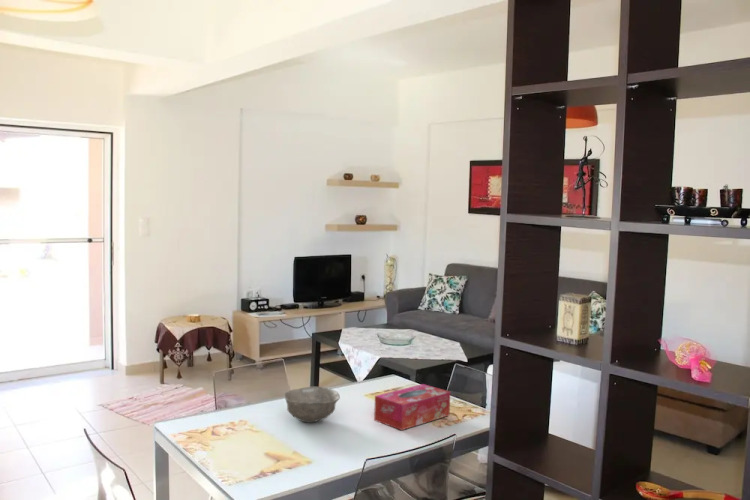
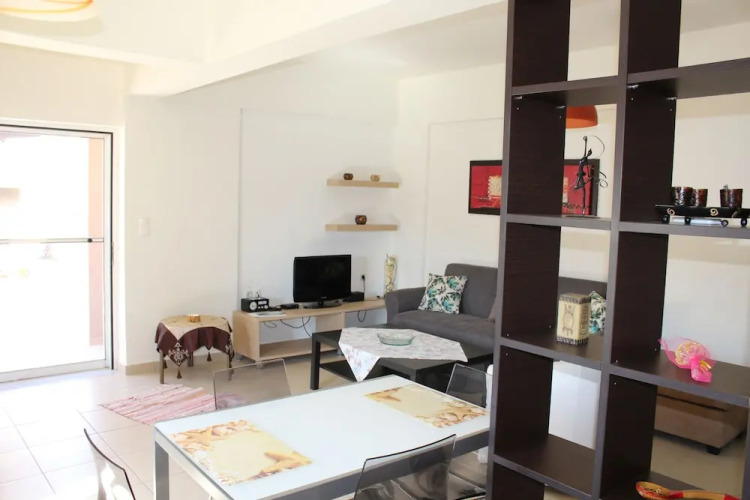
- tissue box [373,383,451,431]
- bowl [283,386,341,423]
